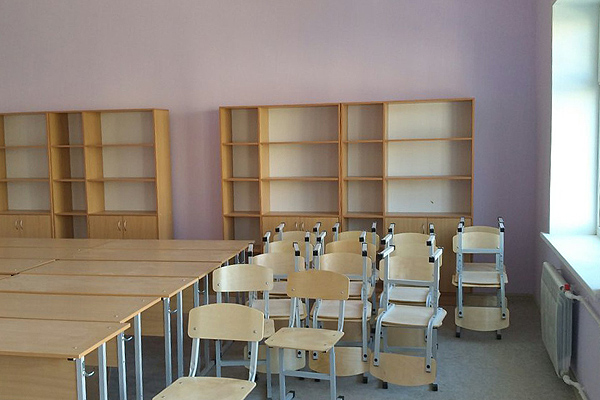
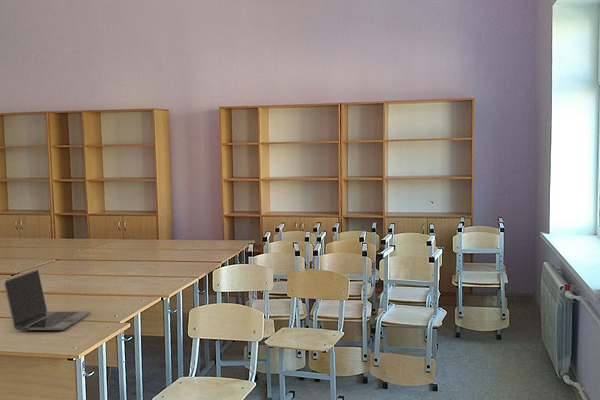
+ laptop [3,268,91,331]
